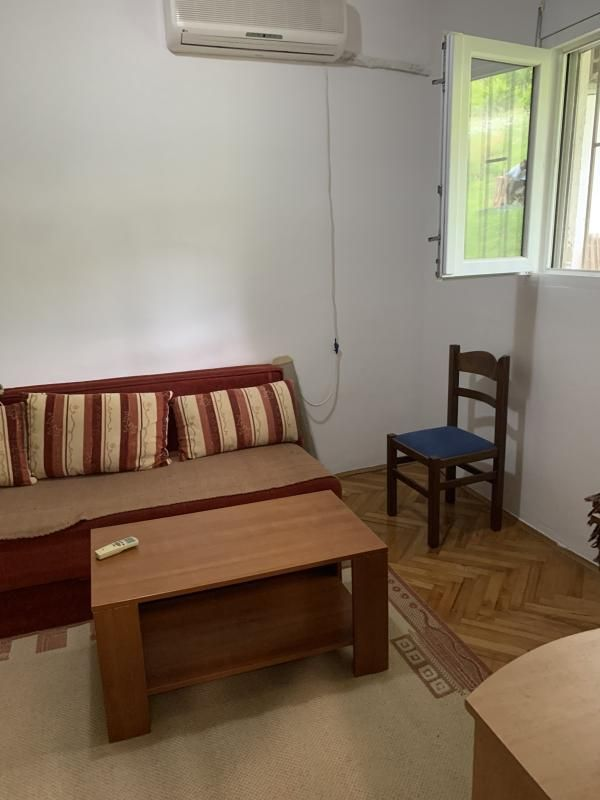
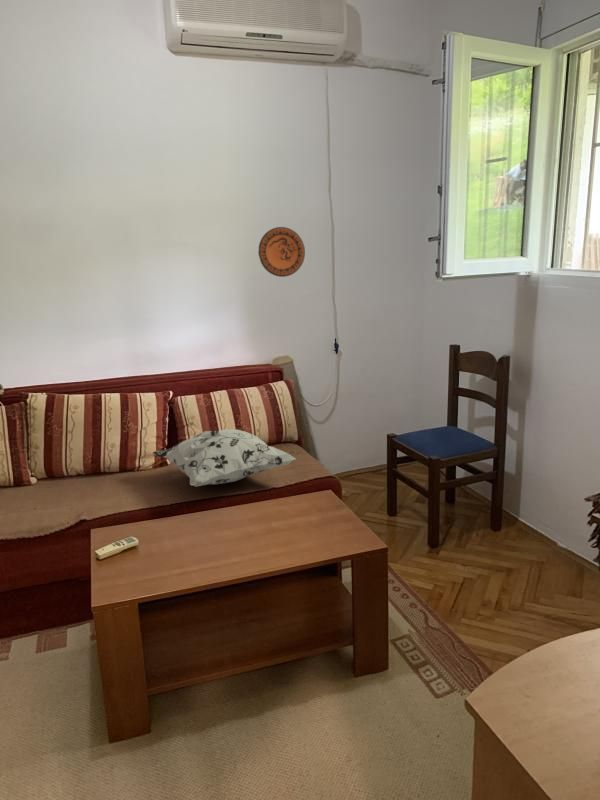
+ decorative pillow [152,428,297,488]
+ decorative plate [257,226,306,278]
